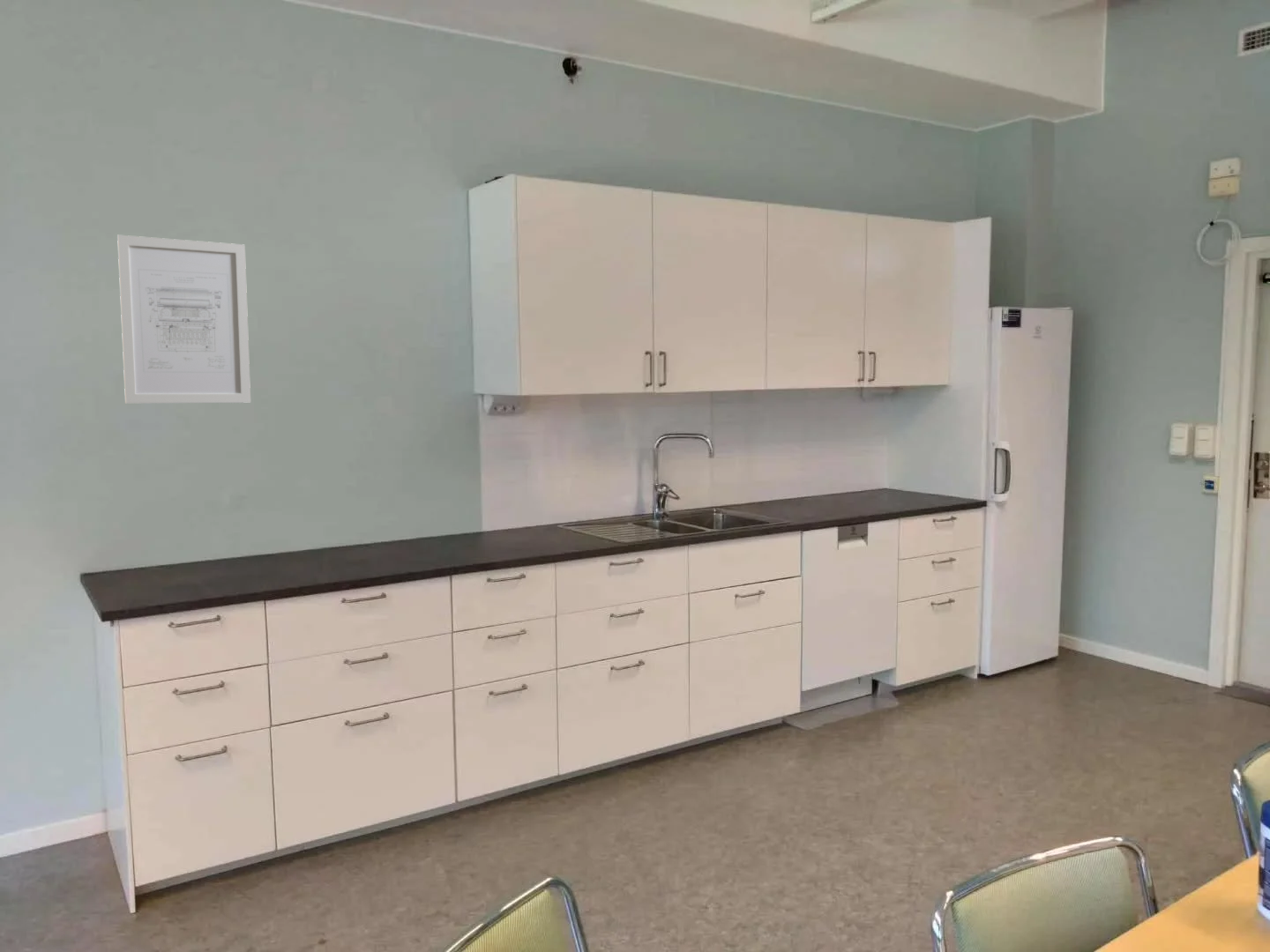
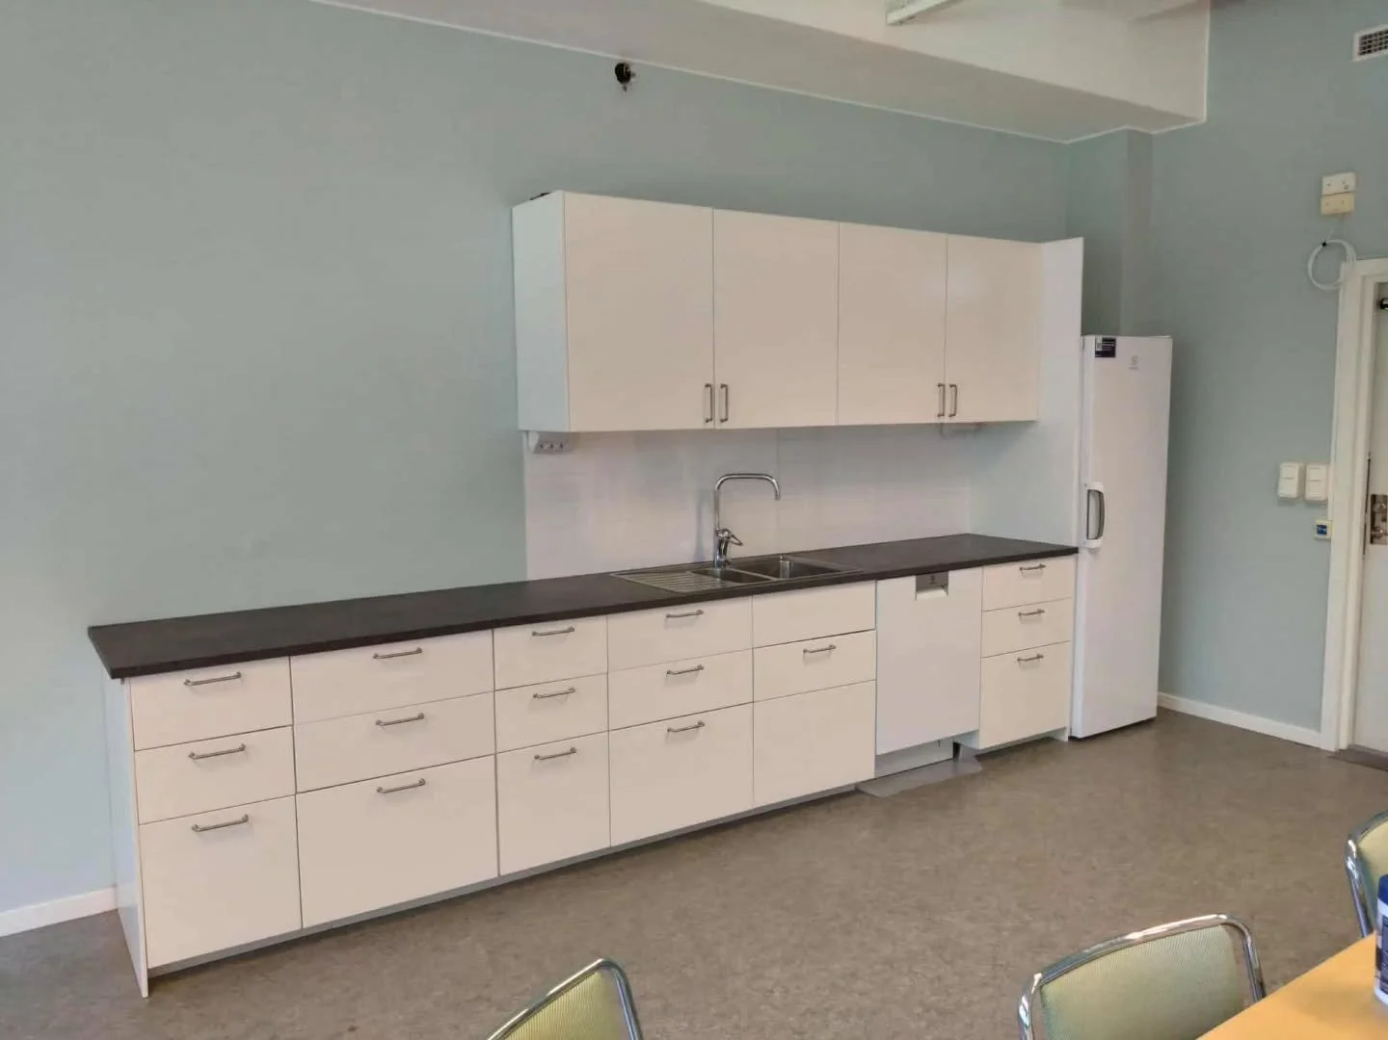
- wall art [116,234,251,404]
